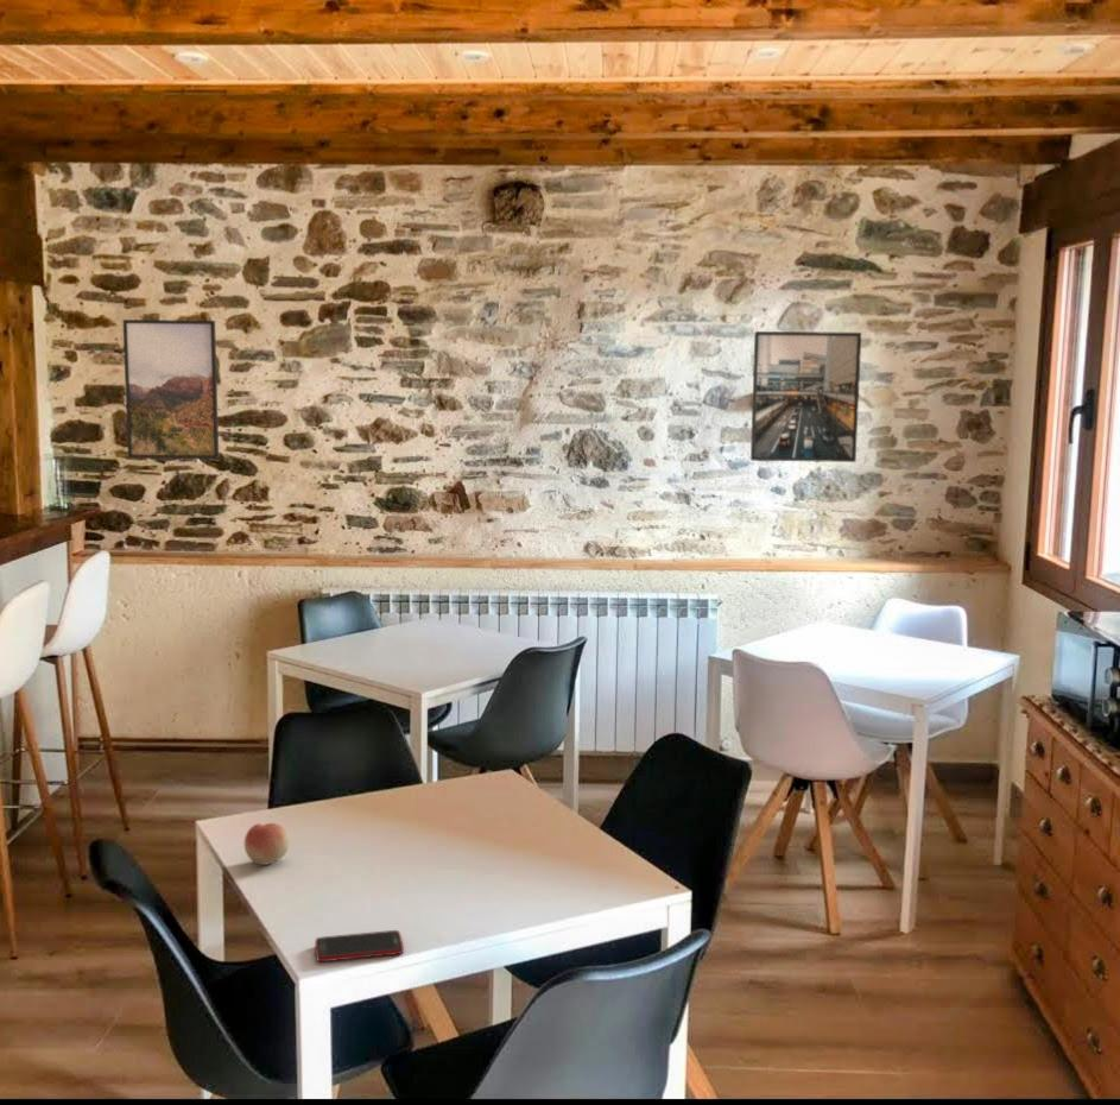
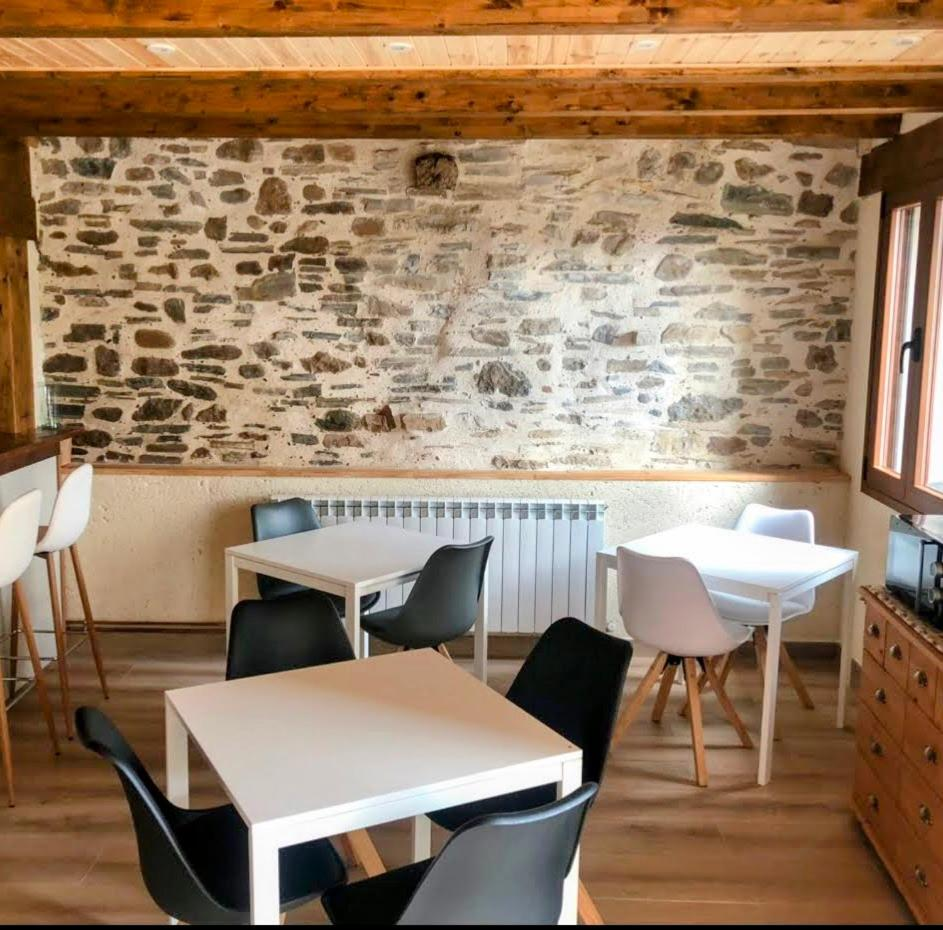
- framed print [122,318,220,460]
- fruit [243,822,290,866]
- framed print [749,330,862,463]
- cell phone [314,929,405,962]
